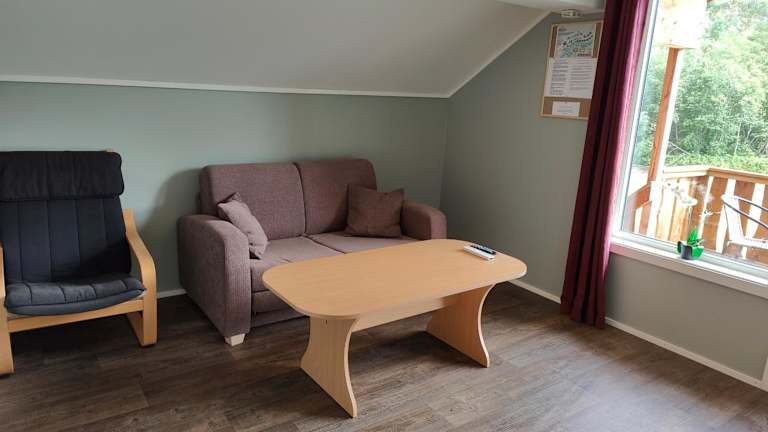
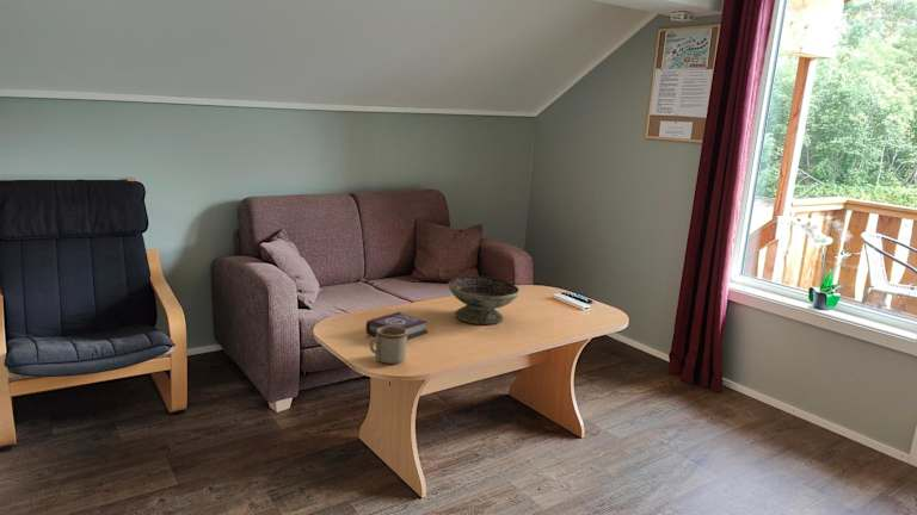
+ decorative bowl [447,274,521,325]
+ mug [369,325,408,365]
+ book [365,311,429,340]
